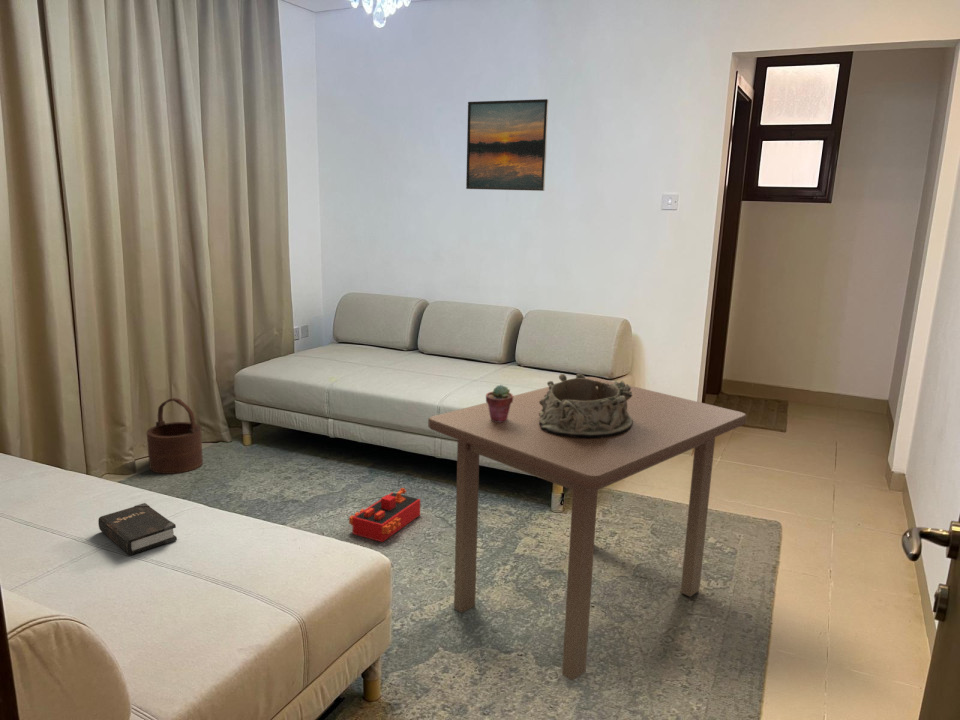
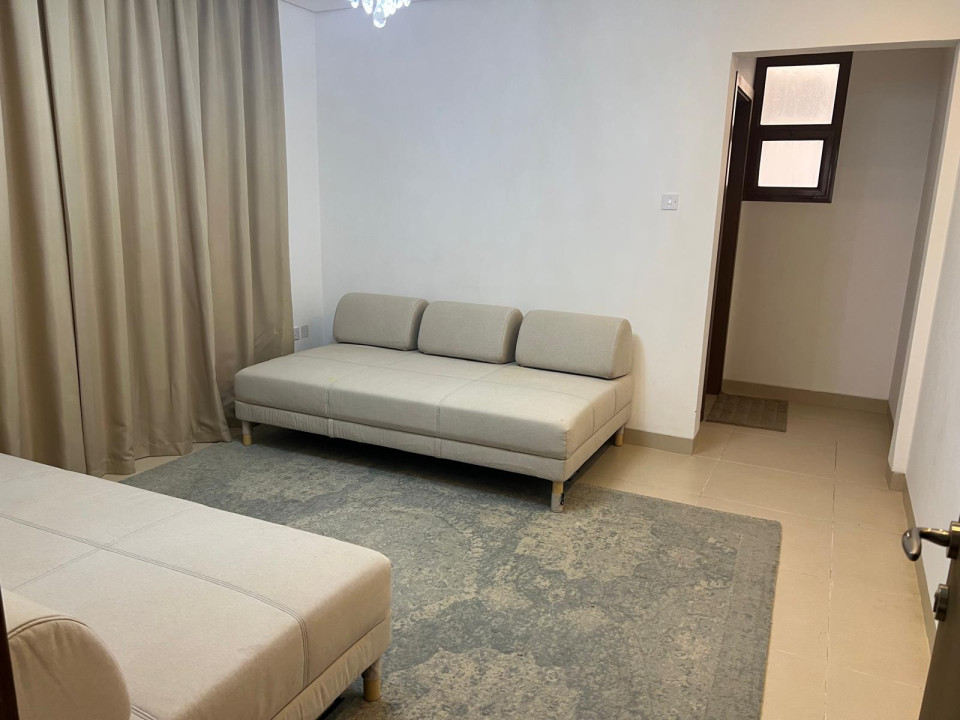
- coffee table [427,376,747,681]
- wooden bucket [146,397,204,475]
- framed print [465,98,550,192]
- hardback book [97,502,178,556]
- toy train [348,487,421,543]
- potted succulent [485,384,514,422]
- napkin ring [539,373,633,438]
